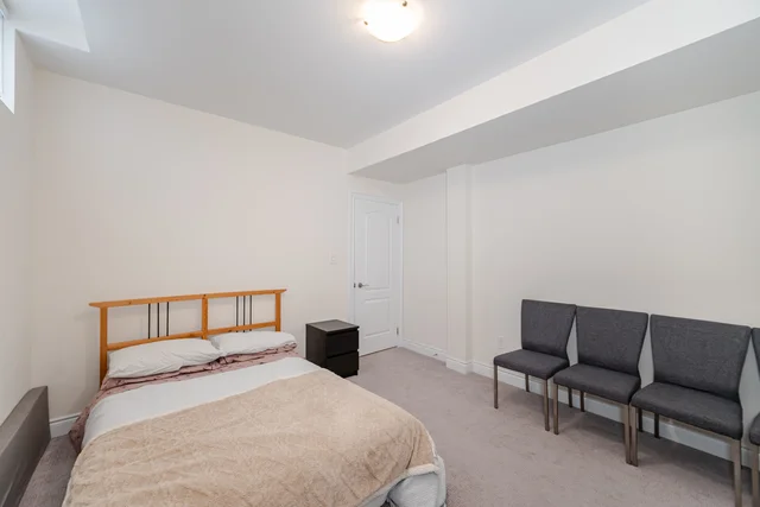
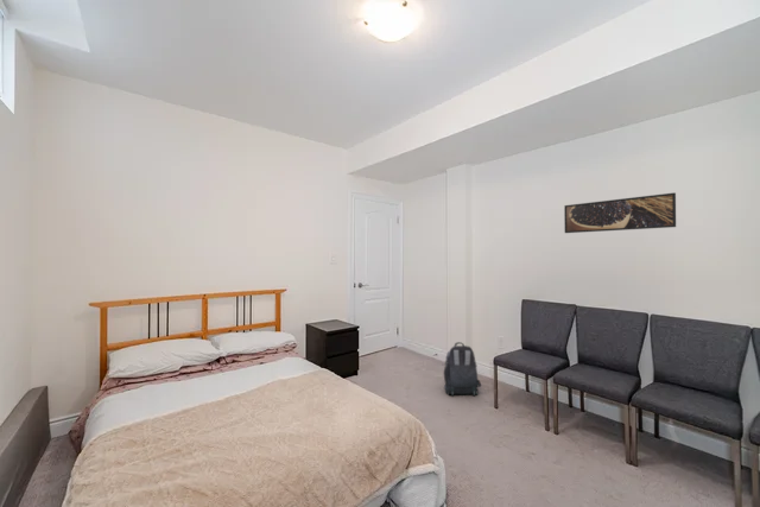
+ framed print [563,191,677,234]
+ backpack [443,341,482,398]
